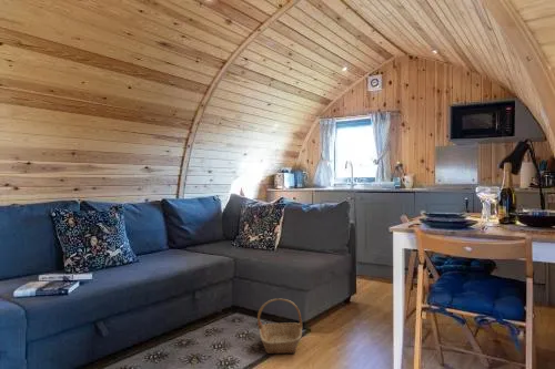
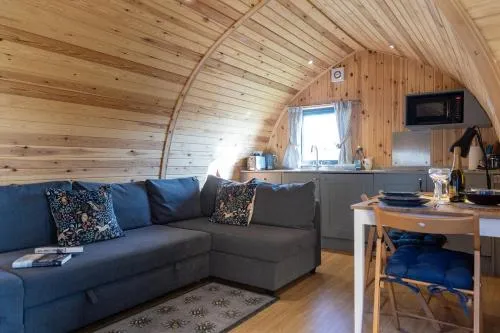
- basket [256,298,303,355]
